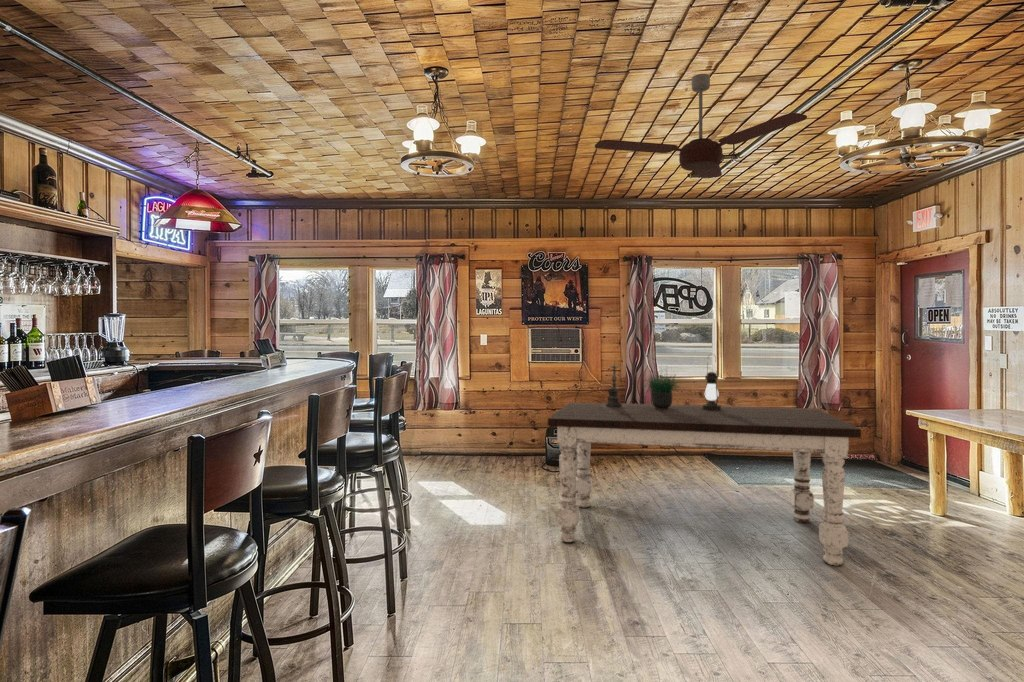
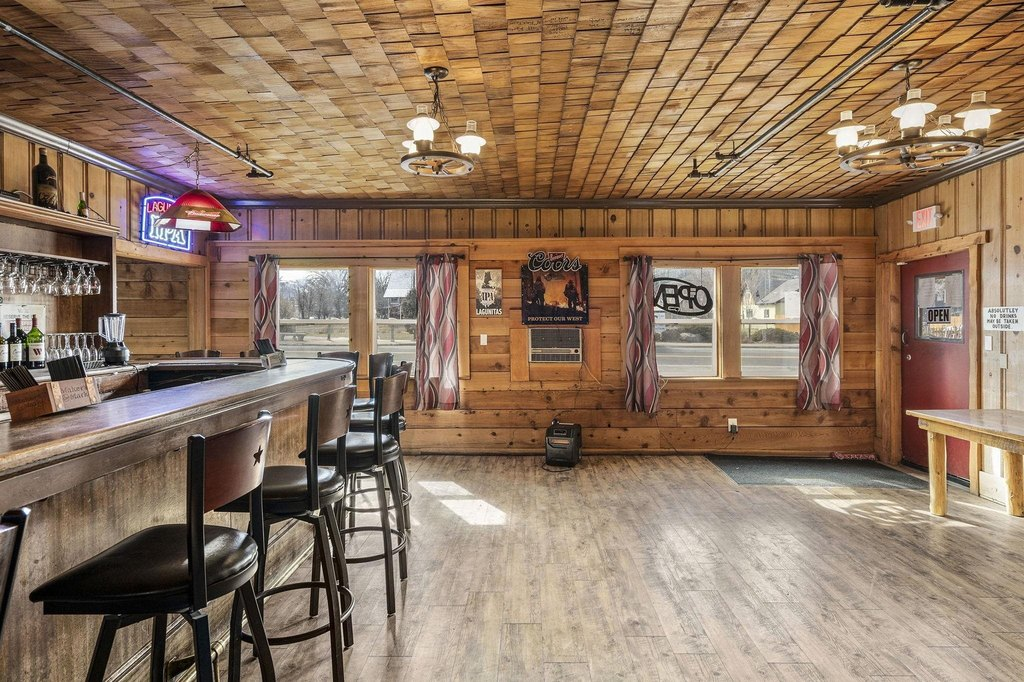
- potted plant [640,364,683,408]
- candle holder [600,360,630,408]
- ceiling fan [594,73,808,179]
- lantern [702,352,722,410]
- dining table [547,401,862,567]
